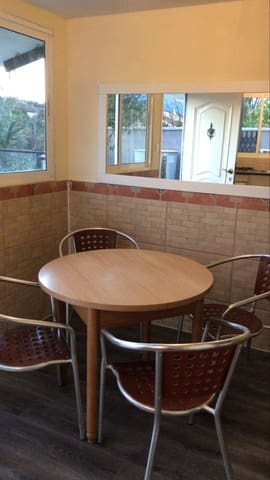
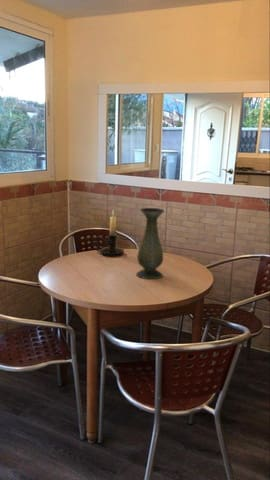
+ candle holder [93,210,125,257]
+ vase [135,207,165,280]
